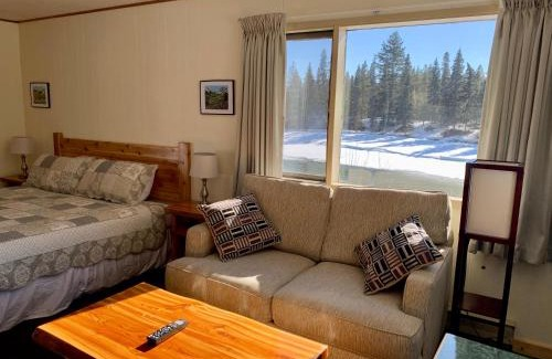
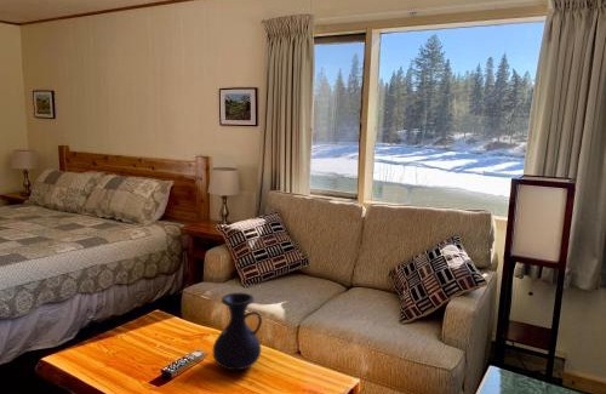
+ vase [211,292,263,371]
